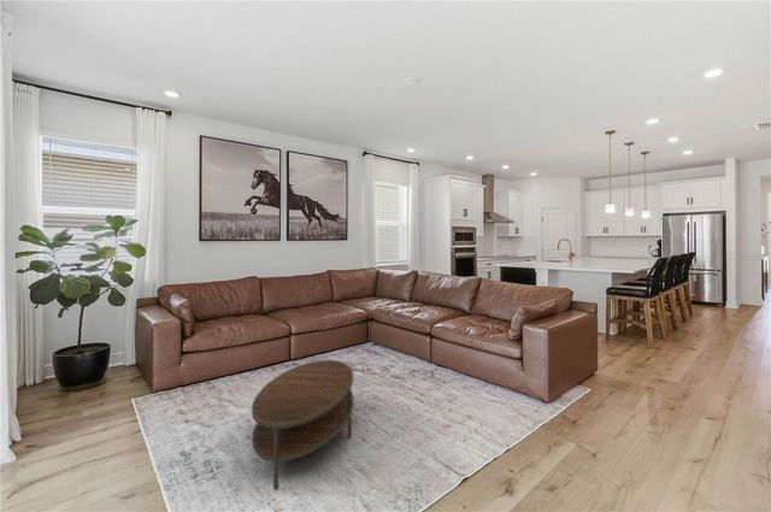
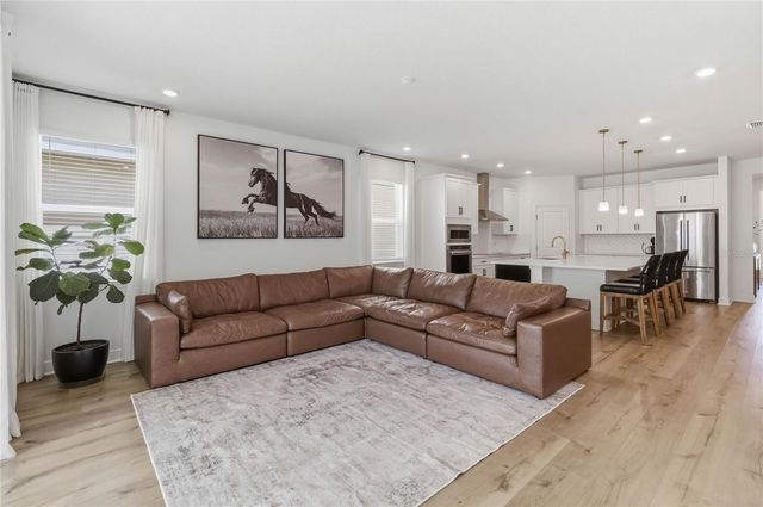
- coffee table [251,359,354,492]
